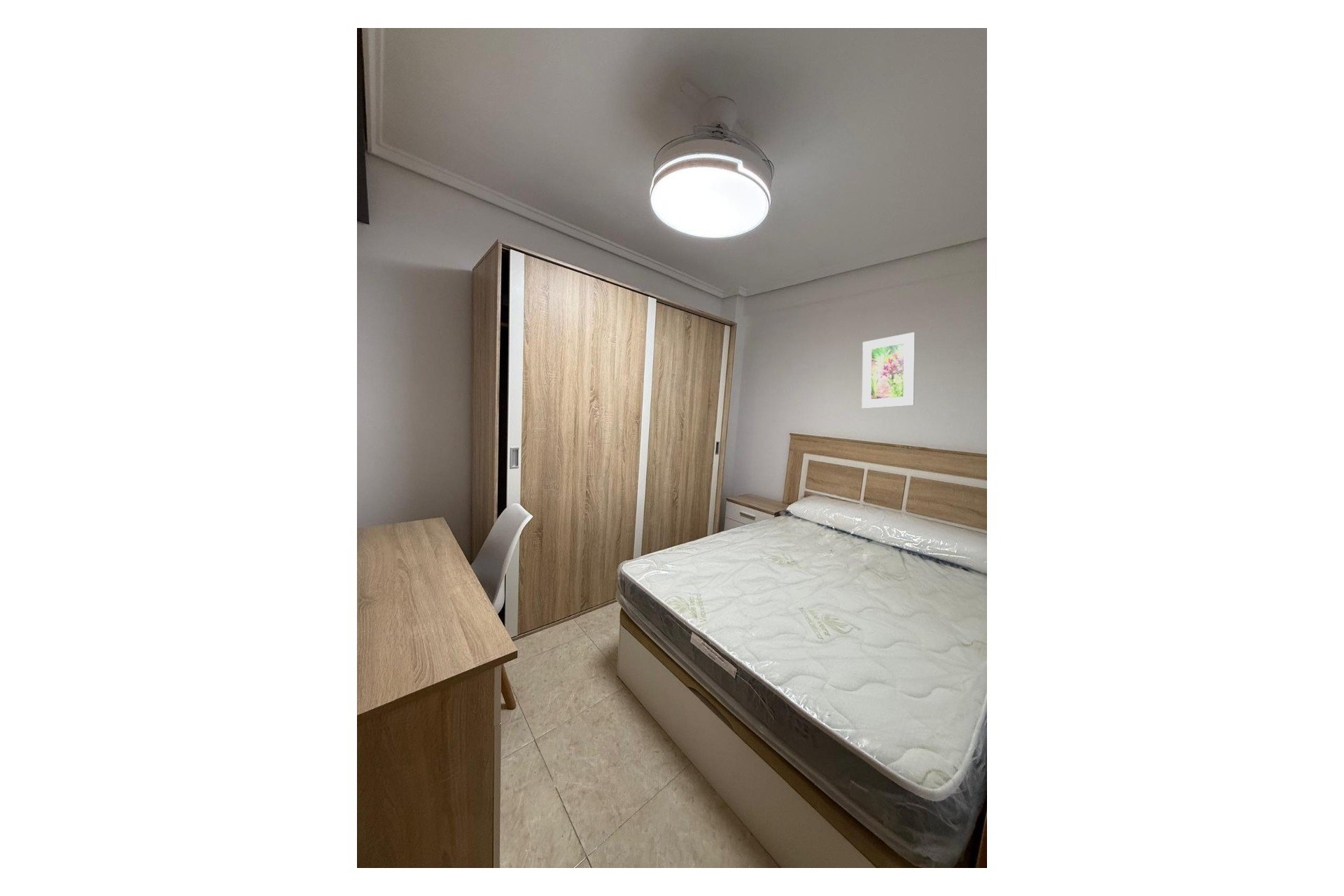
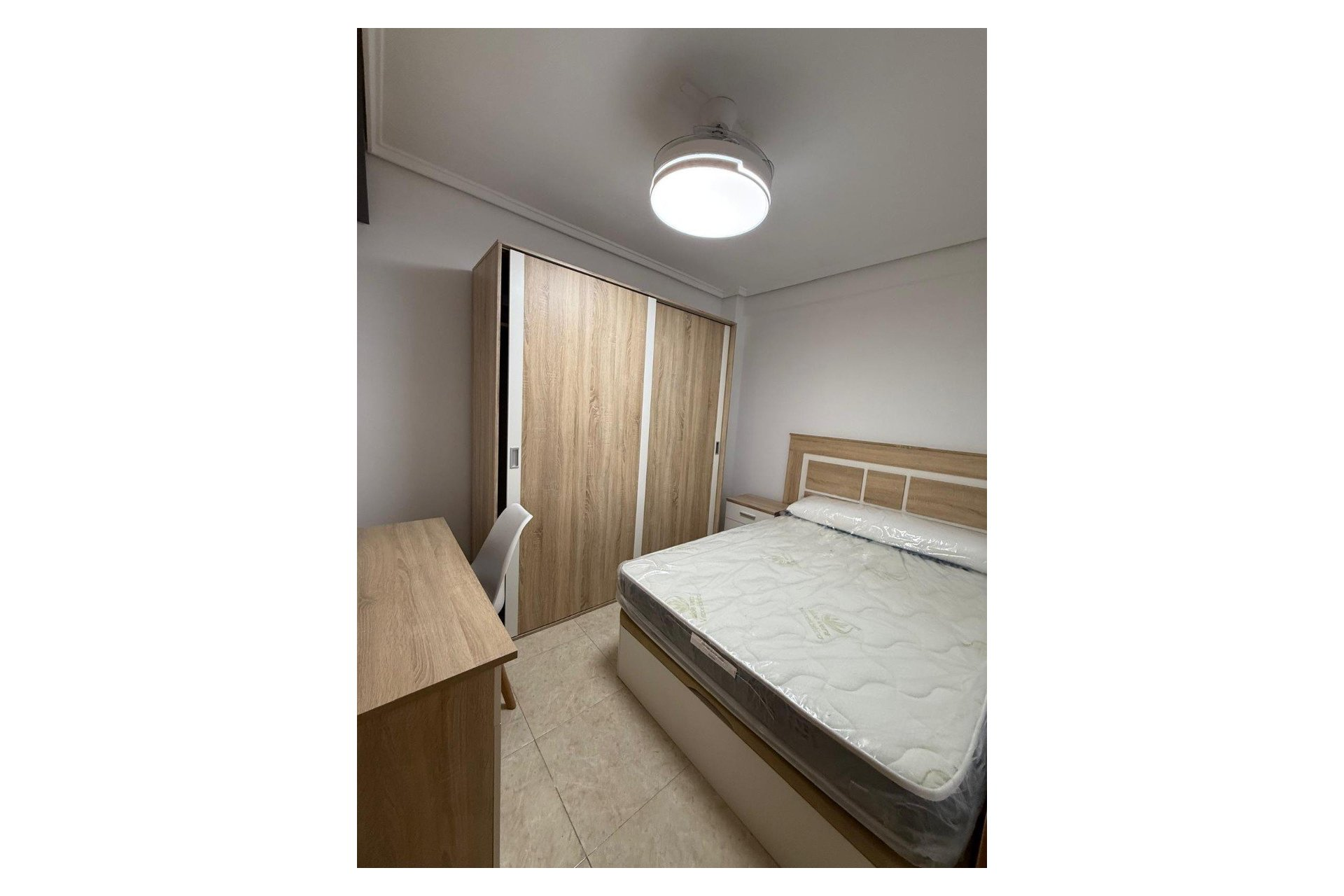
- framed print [862,332,916,409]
